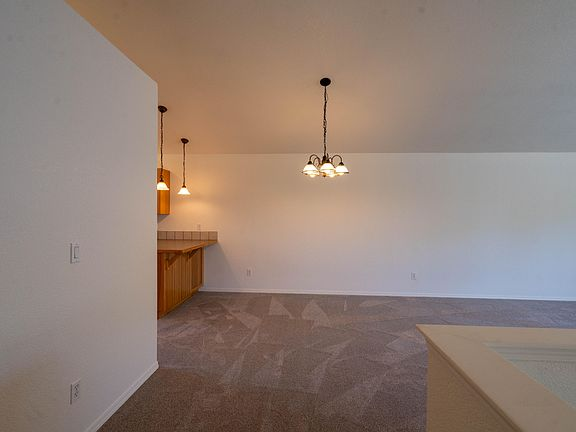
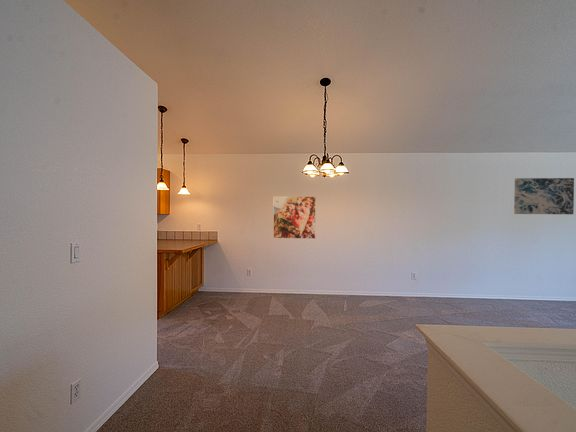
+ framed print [272,195,317,240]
+ wall art [513,177,575,215]
